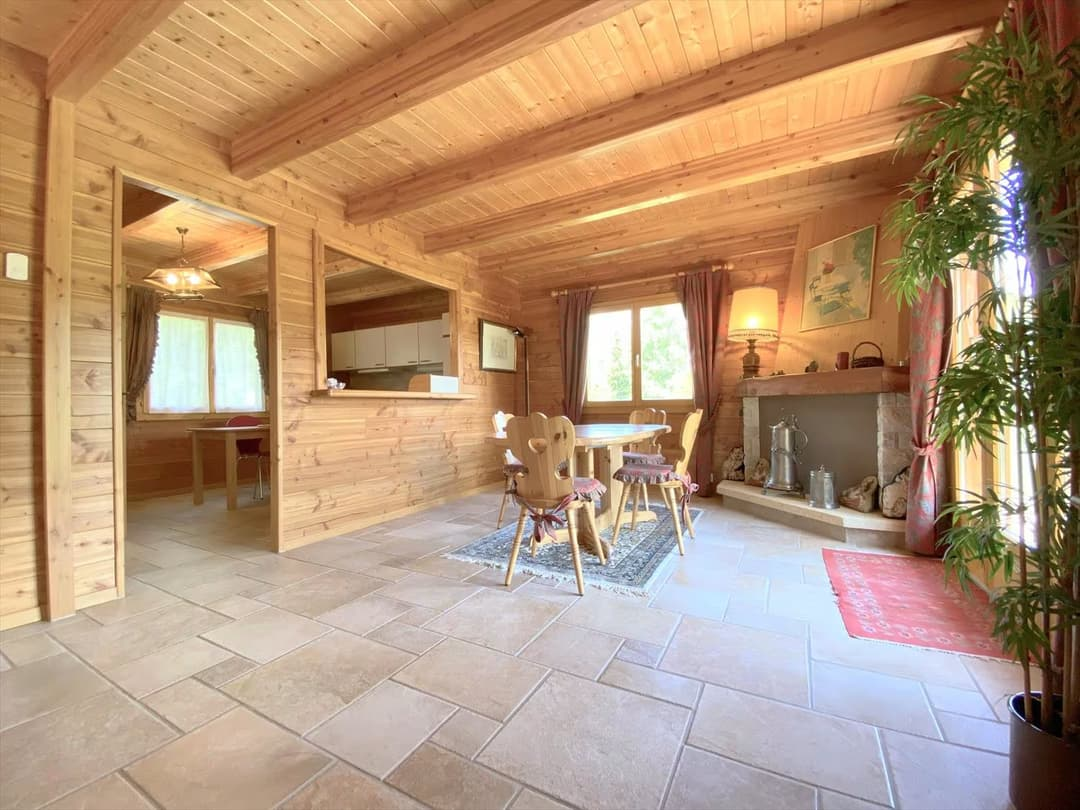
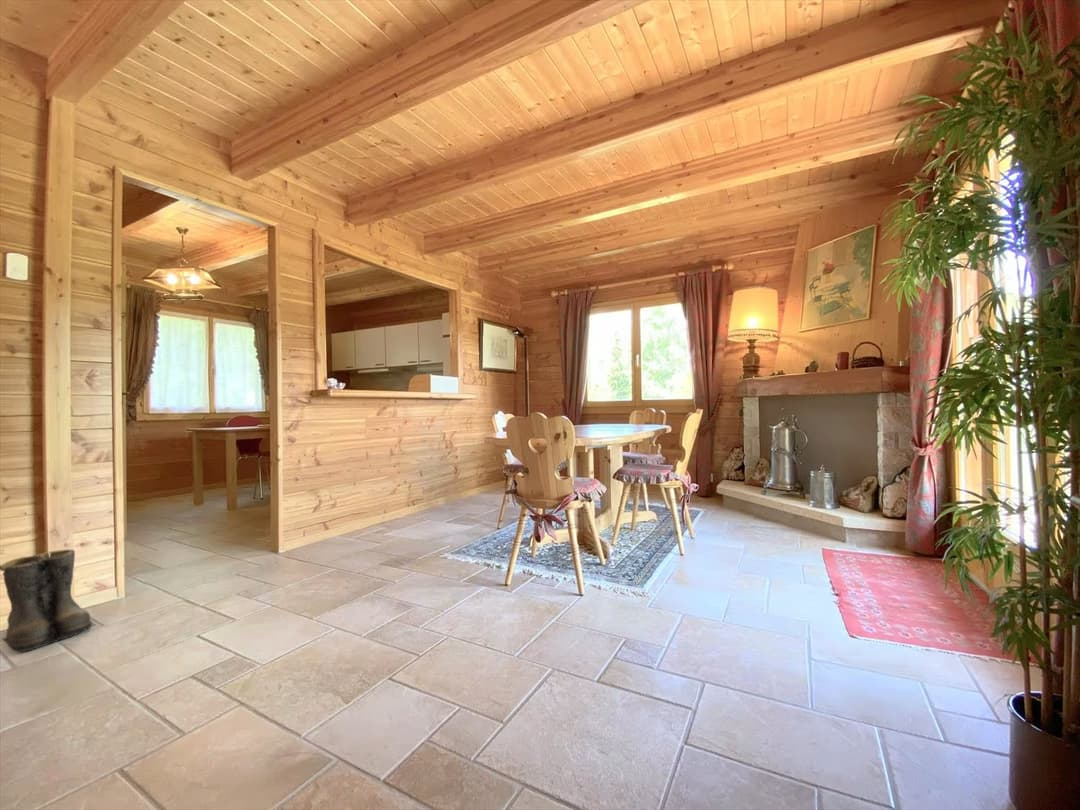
+ boots [0,549,97,653]
